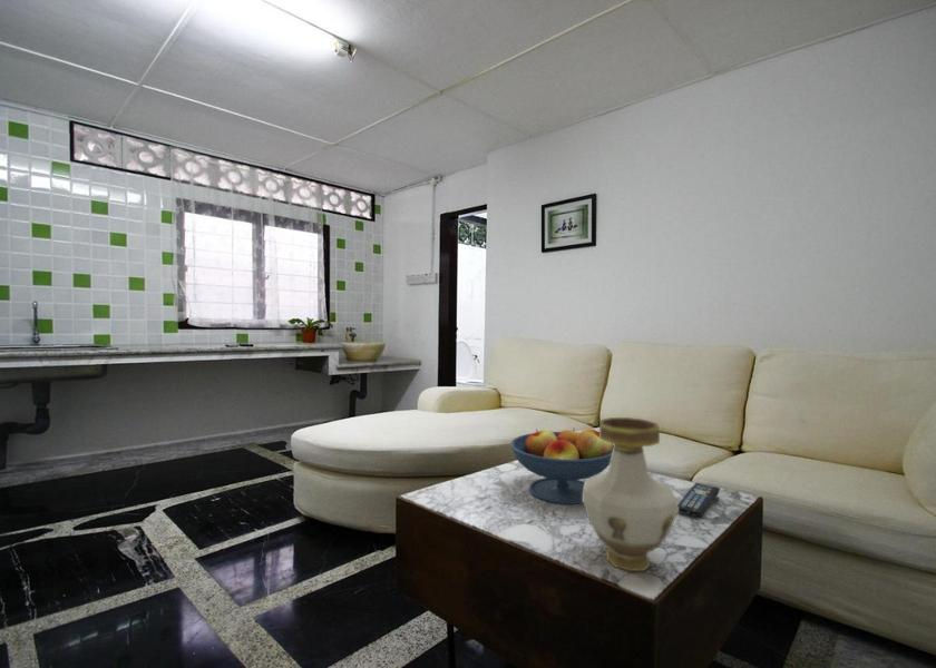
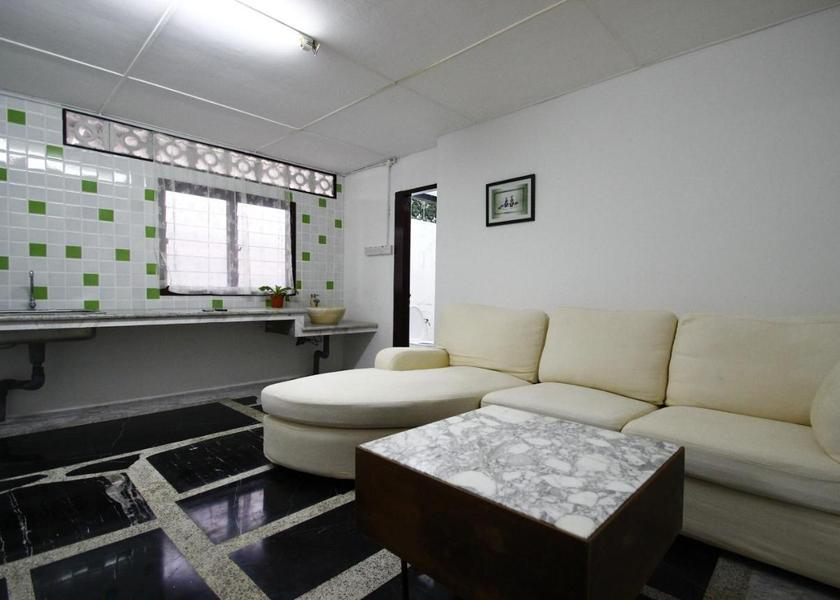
- remote control [677,482,721,518]
- fruit bowl [509,426,614,505]
- vase [583,416,680,572]
